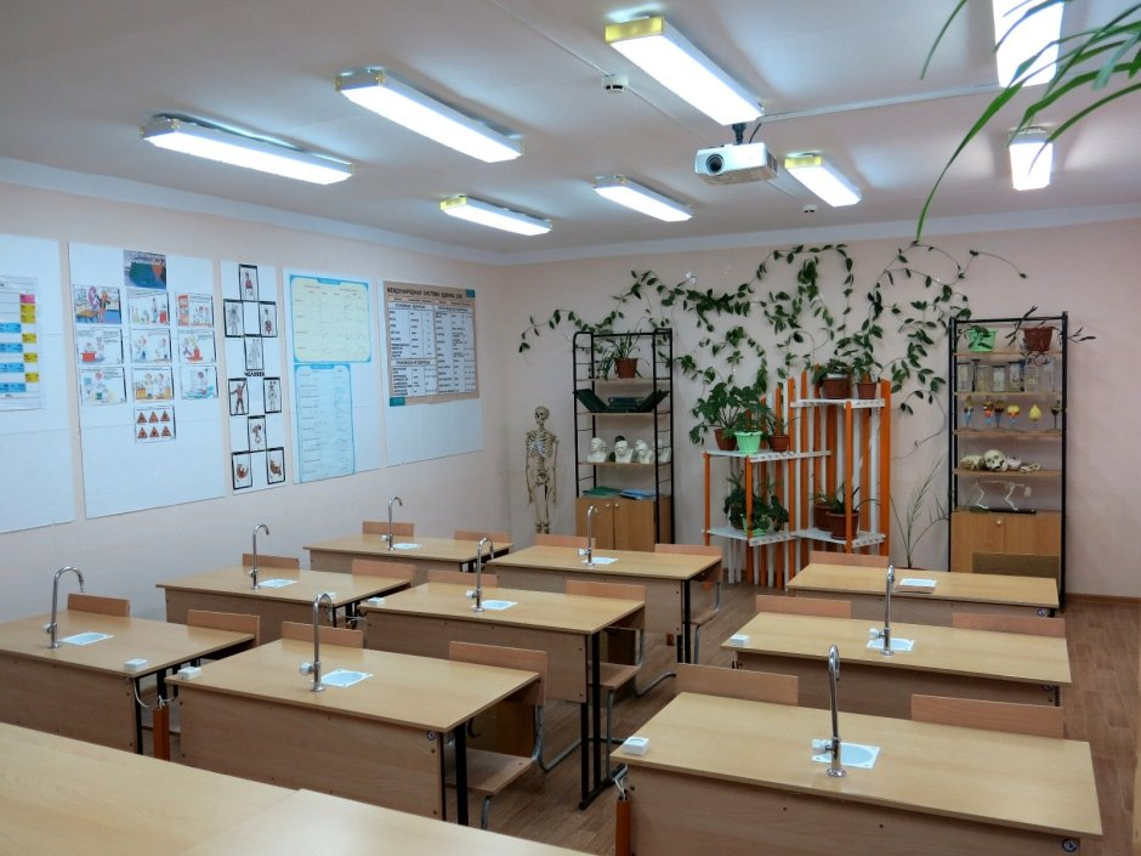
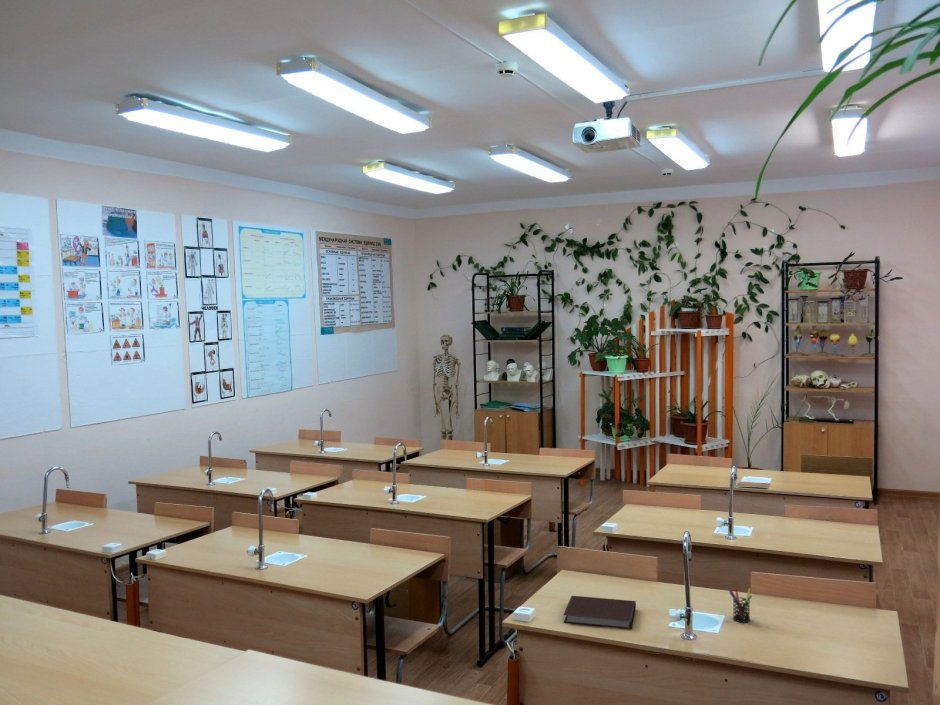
+ notebook [563,595,637,630]
+ pen holder [728,587,753,623]
